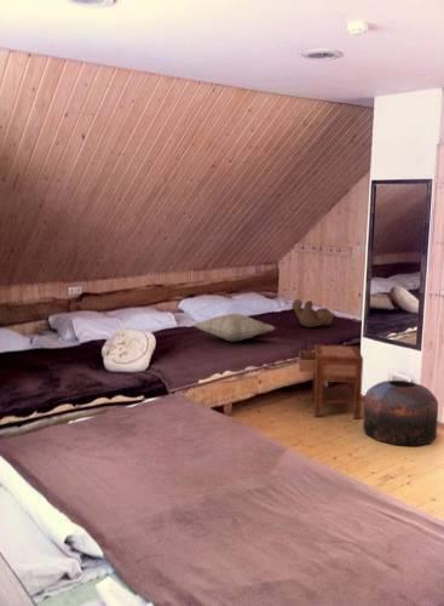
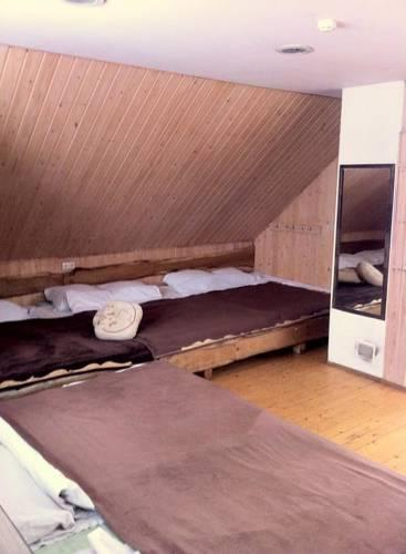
- nightstand [296,343,364,419]
- pouf [362,379,439,447]
- teddy bear [290,298,336,328]
- decorative pillow [192,313,276,343]
